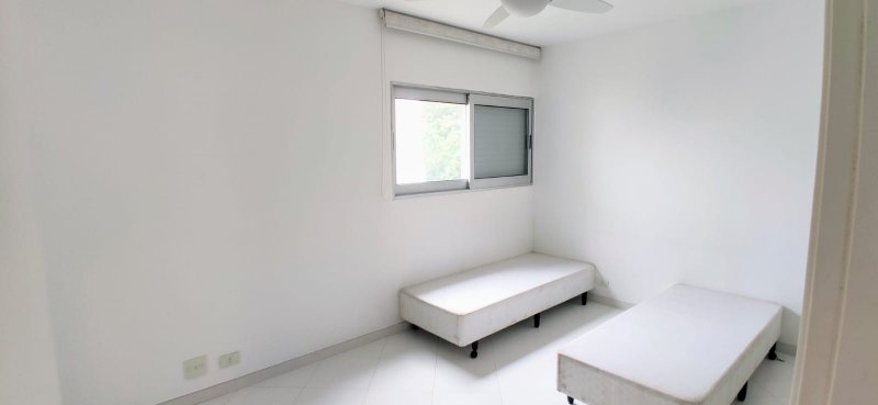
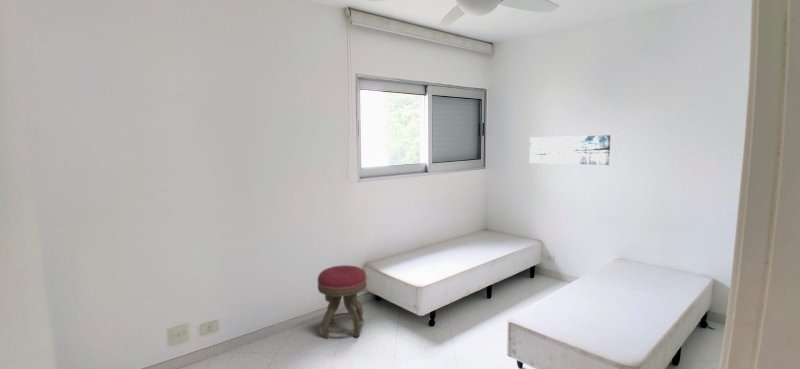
+ stool [317,264,368,339]
+ wall art [529,134,611,166]
